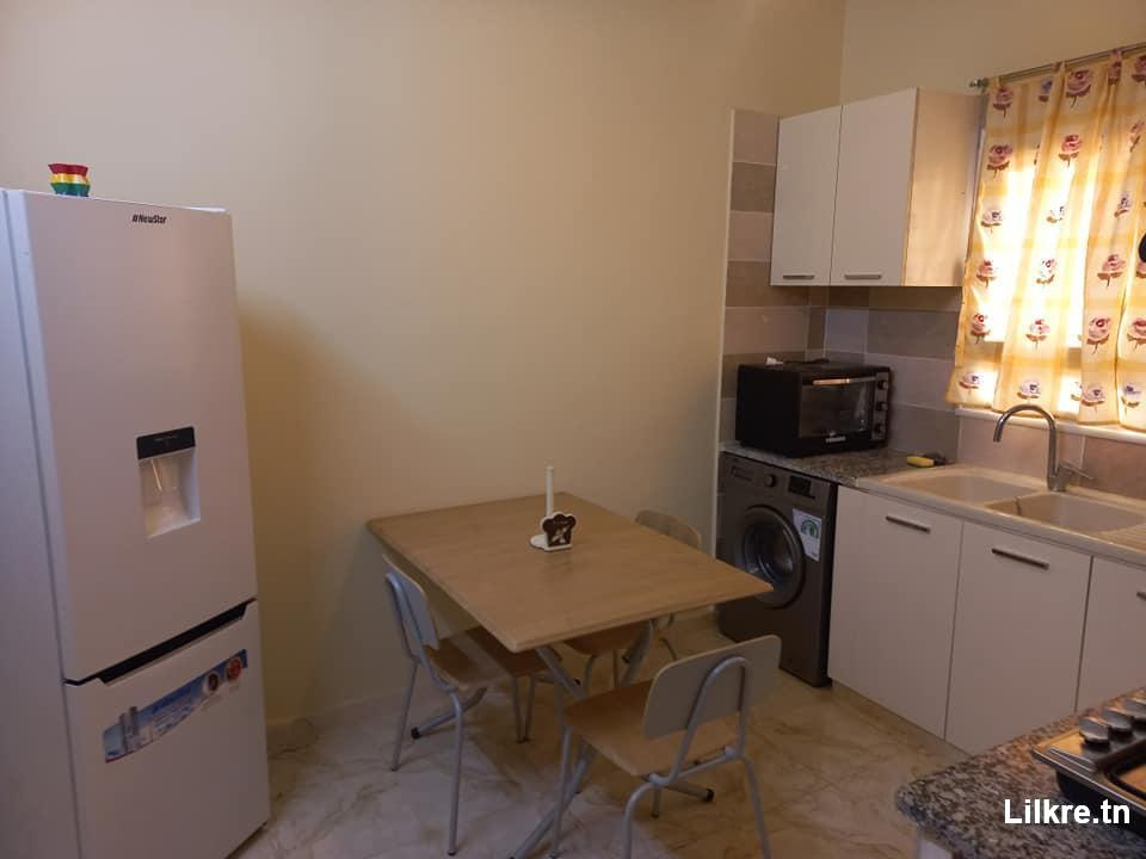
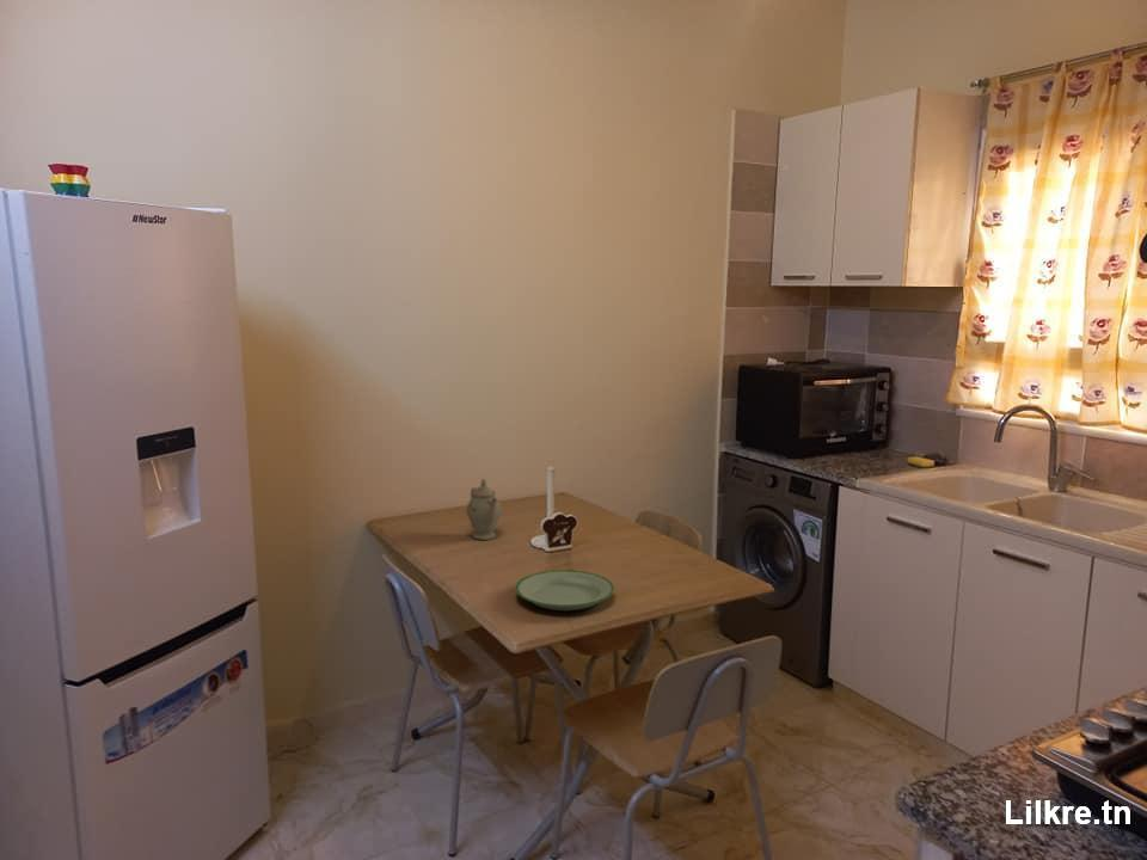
+ plate [514,569,615,612]
+ chinaware [466,478,503,541]
